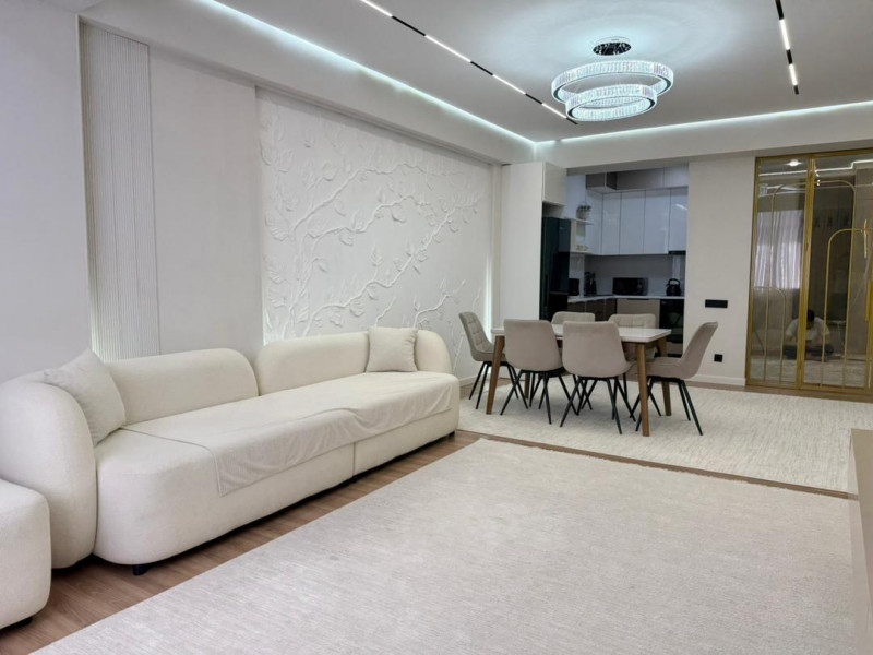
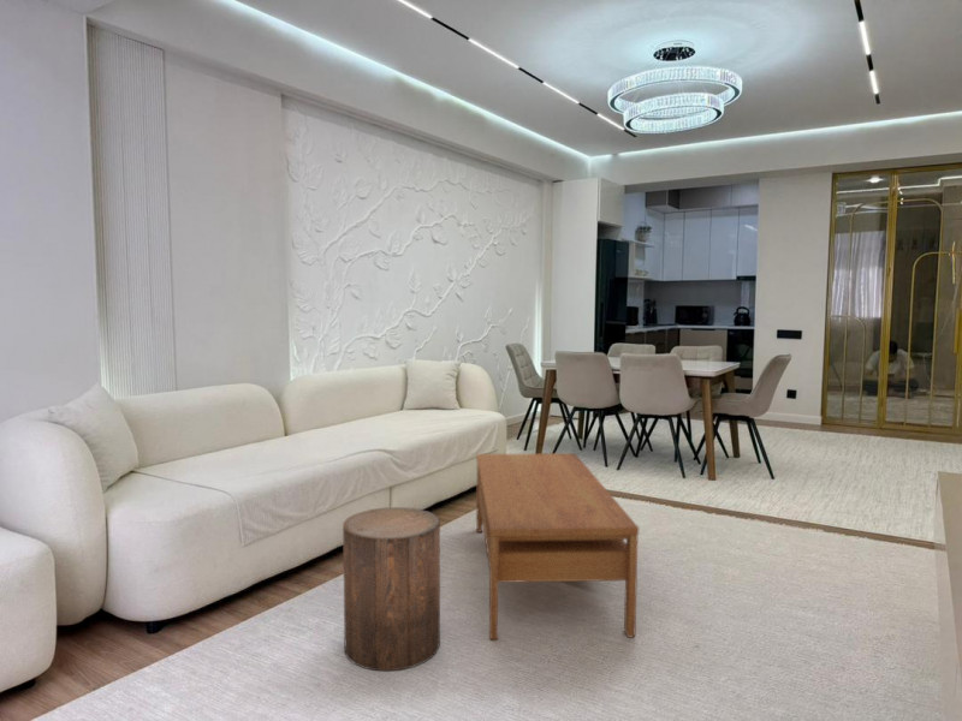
+ coffee table [475,452,640,642]
+ stool [342,506,441,672]
